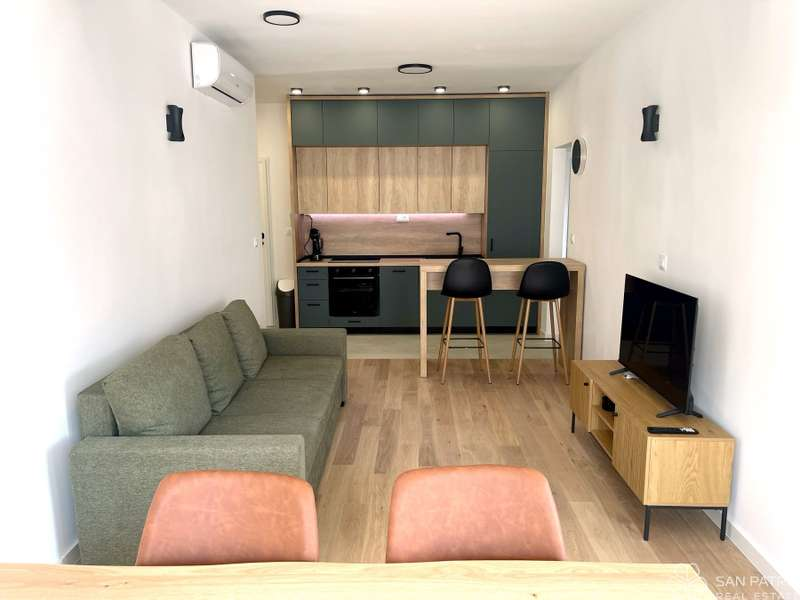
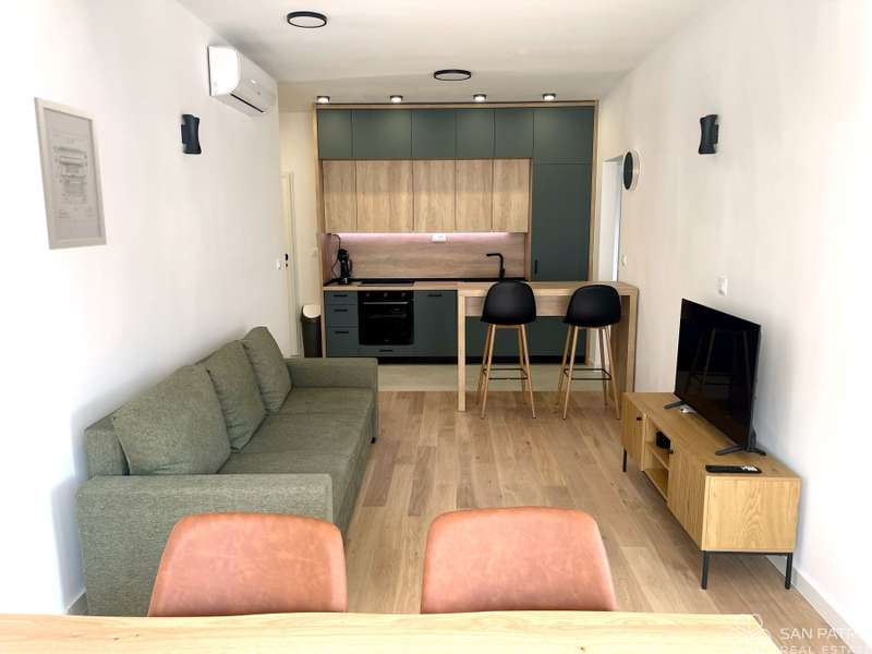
+ wall art [33,96,108,251]
